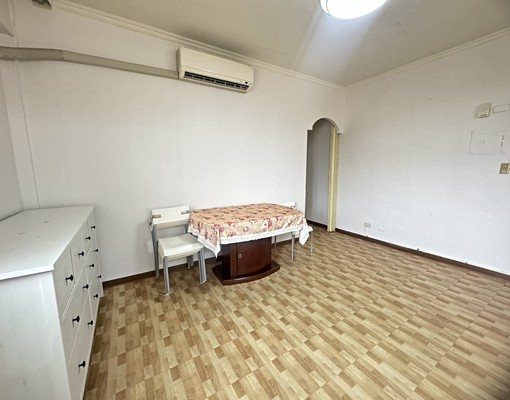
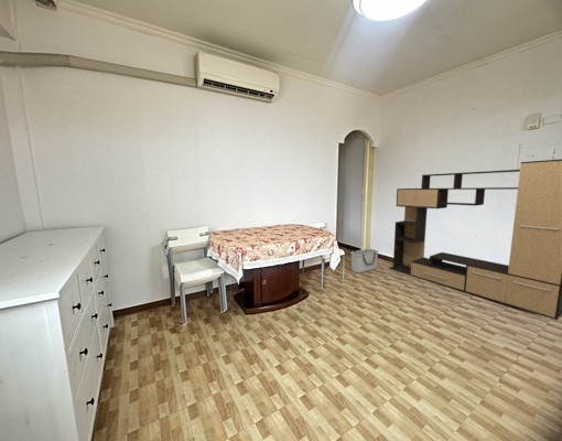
+ media console [388,158,562,321]
+ storage bin [349,247,379,275]
